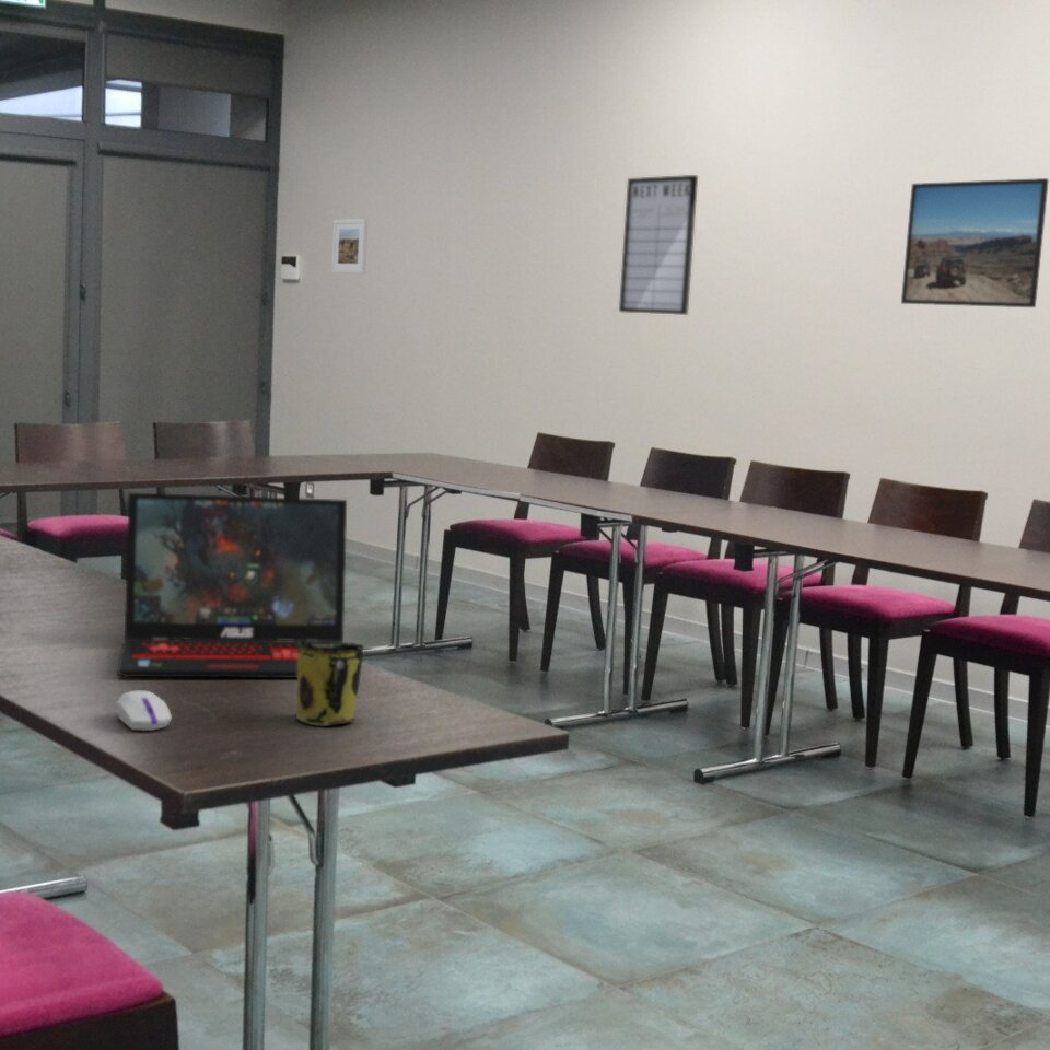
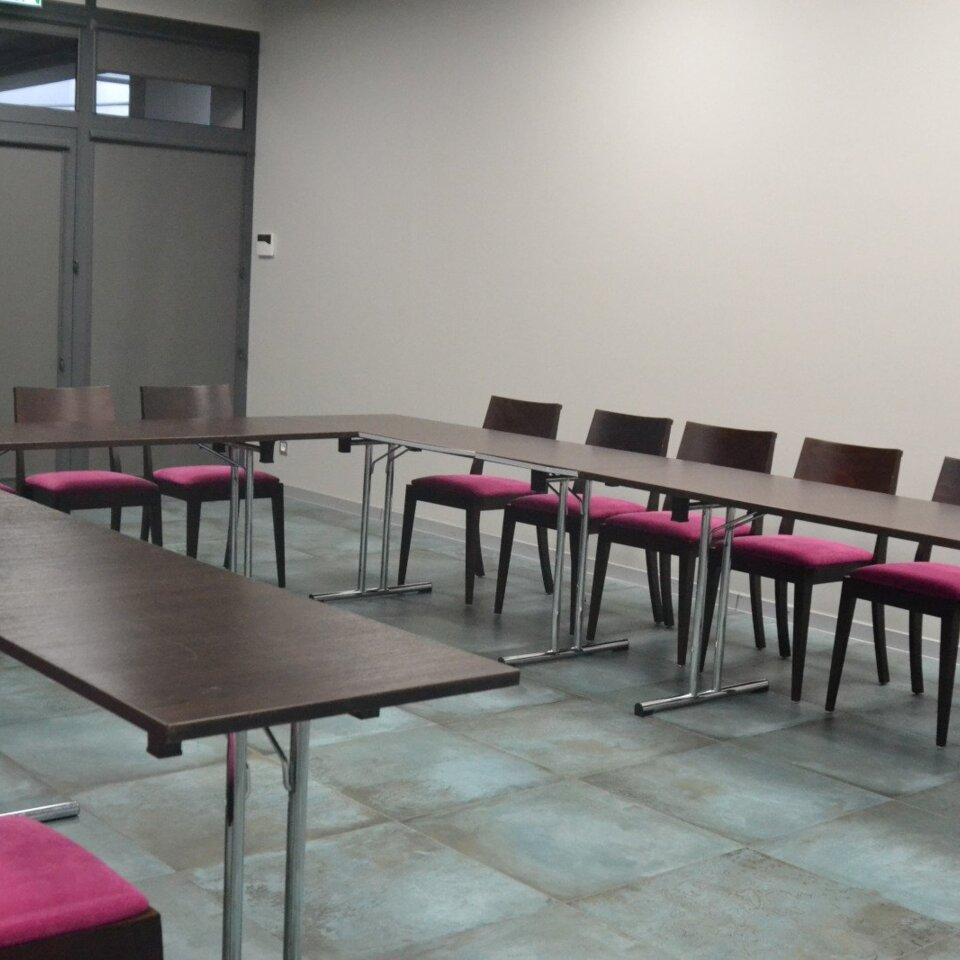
- computer mouse [115,689,173,732]
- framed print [330,218,369,275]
- writing board [618,174,699,316]
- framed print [900,177,1050,308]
- laptop [117,492,348,679]
- mug [295,640,365,727]
